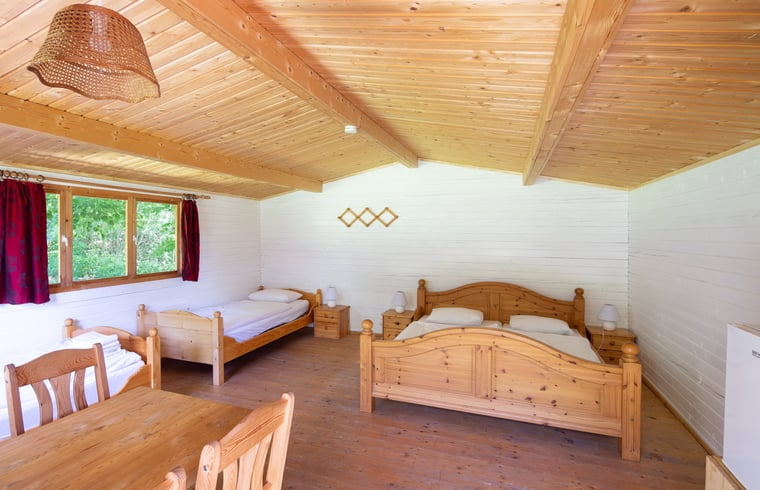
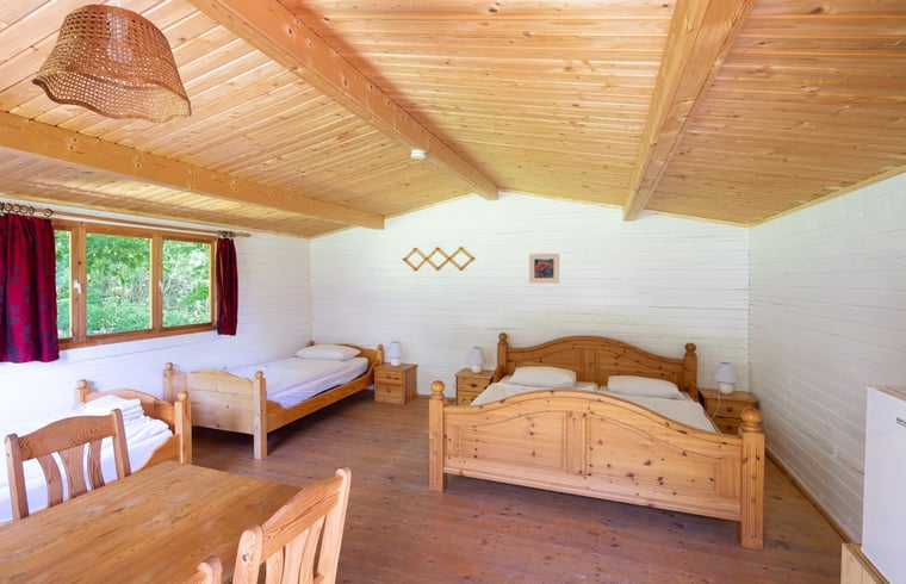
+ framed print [528,253,560,285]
